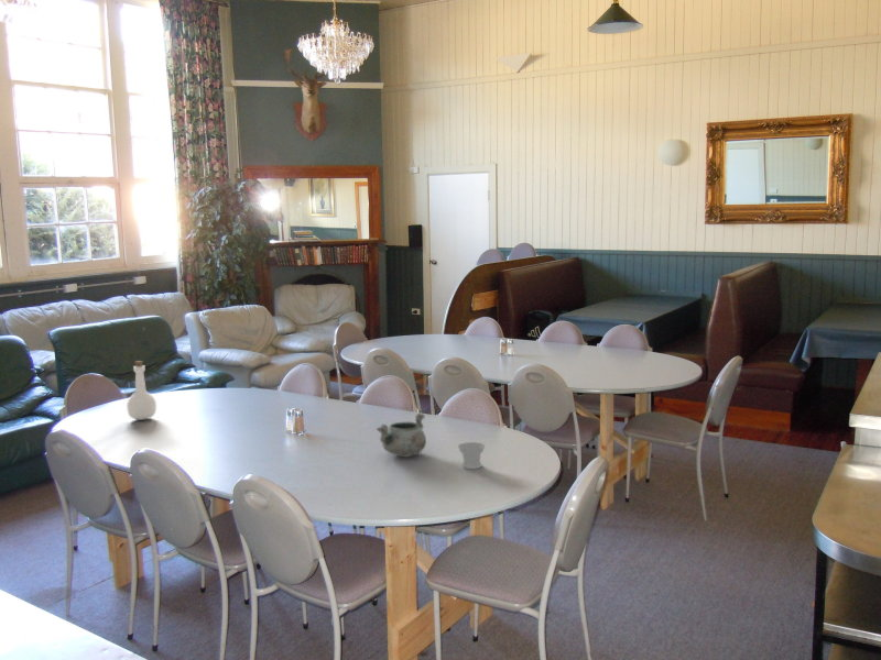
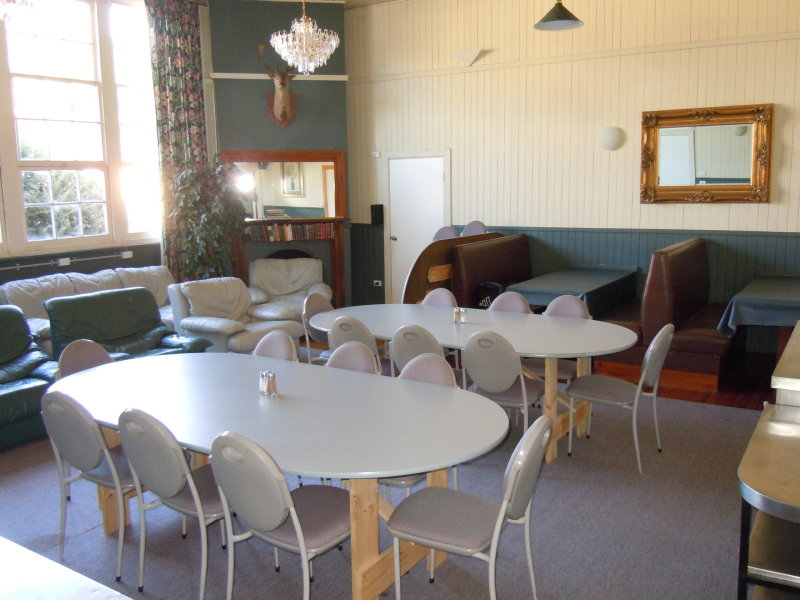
- bottle [126,360,157,421]
- decorative bowl [376,413,427,458]
- cup [457,441,486,470]
